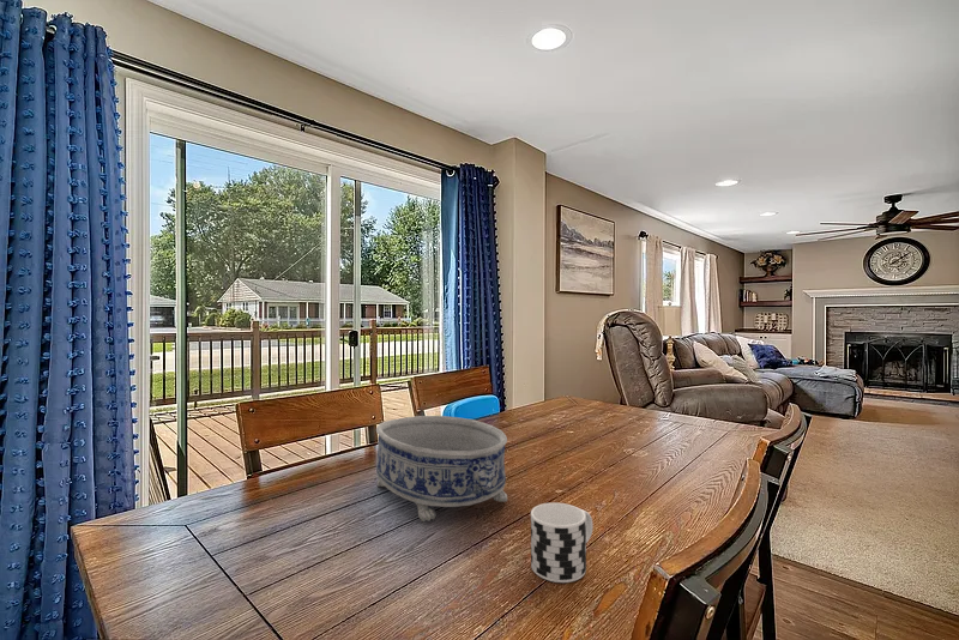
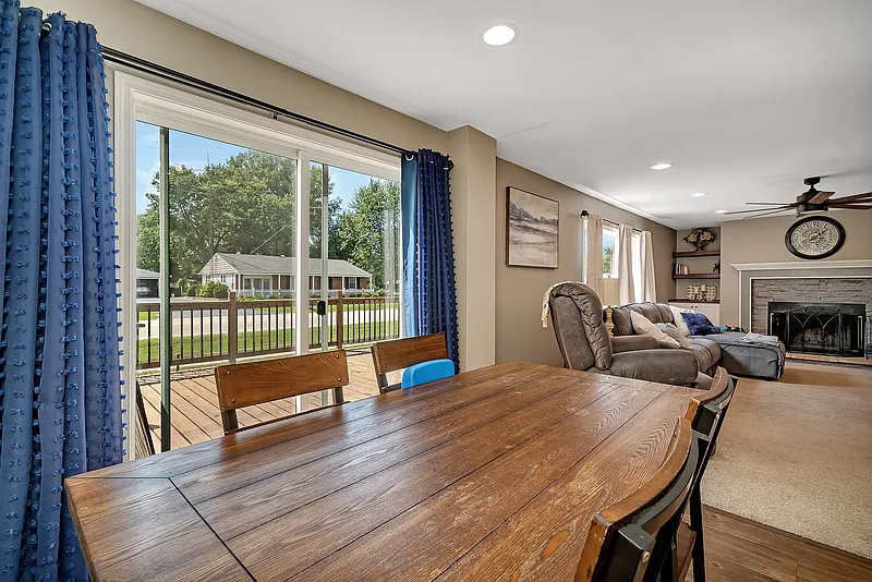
- cup [530,502,593,584]
- decorative bowl [375,415,508,523]
